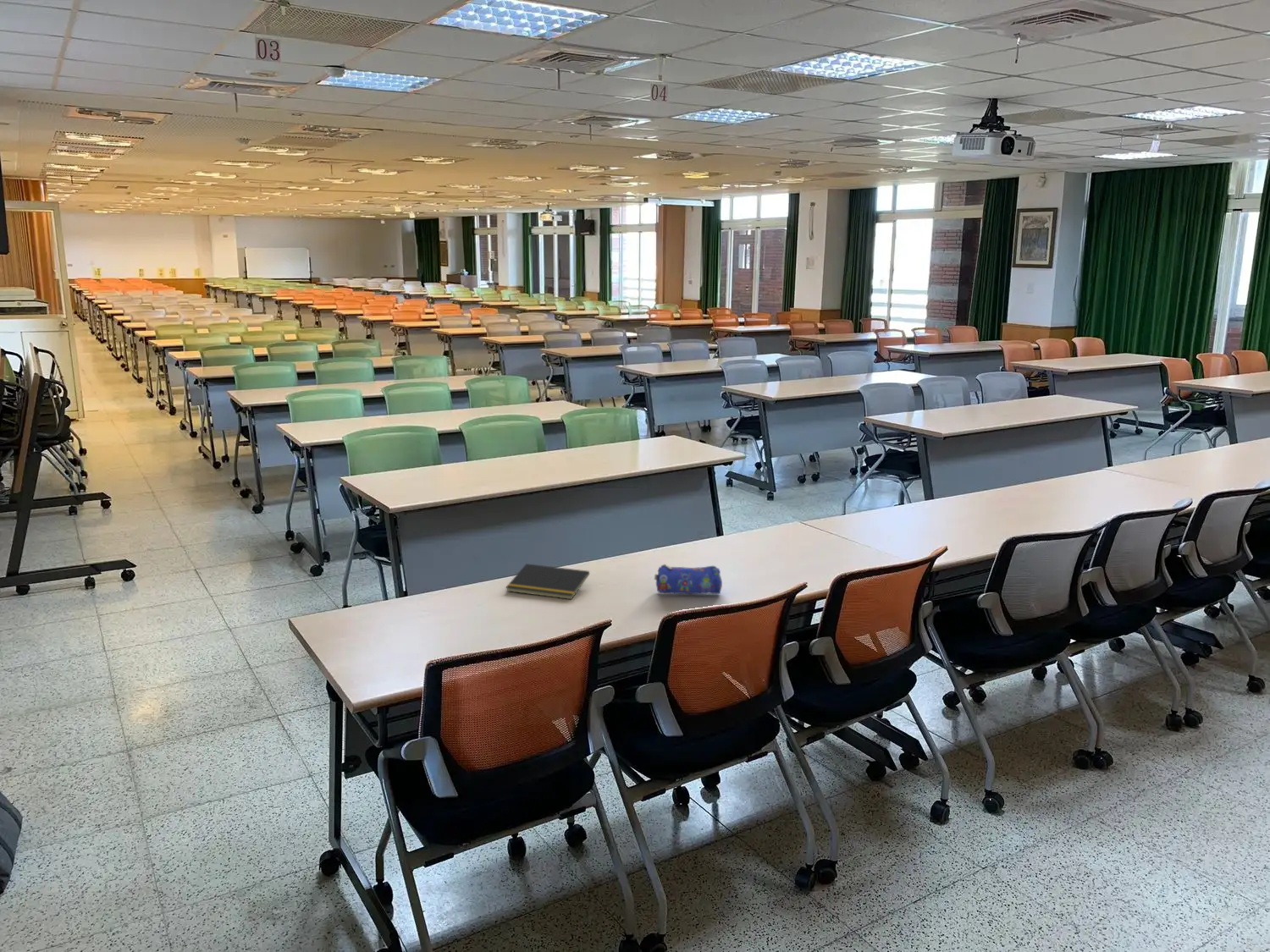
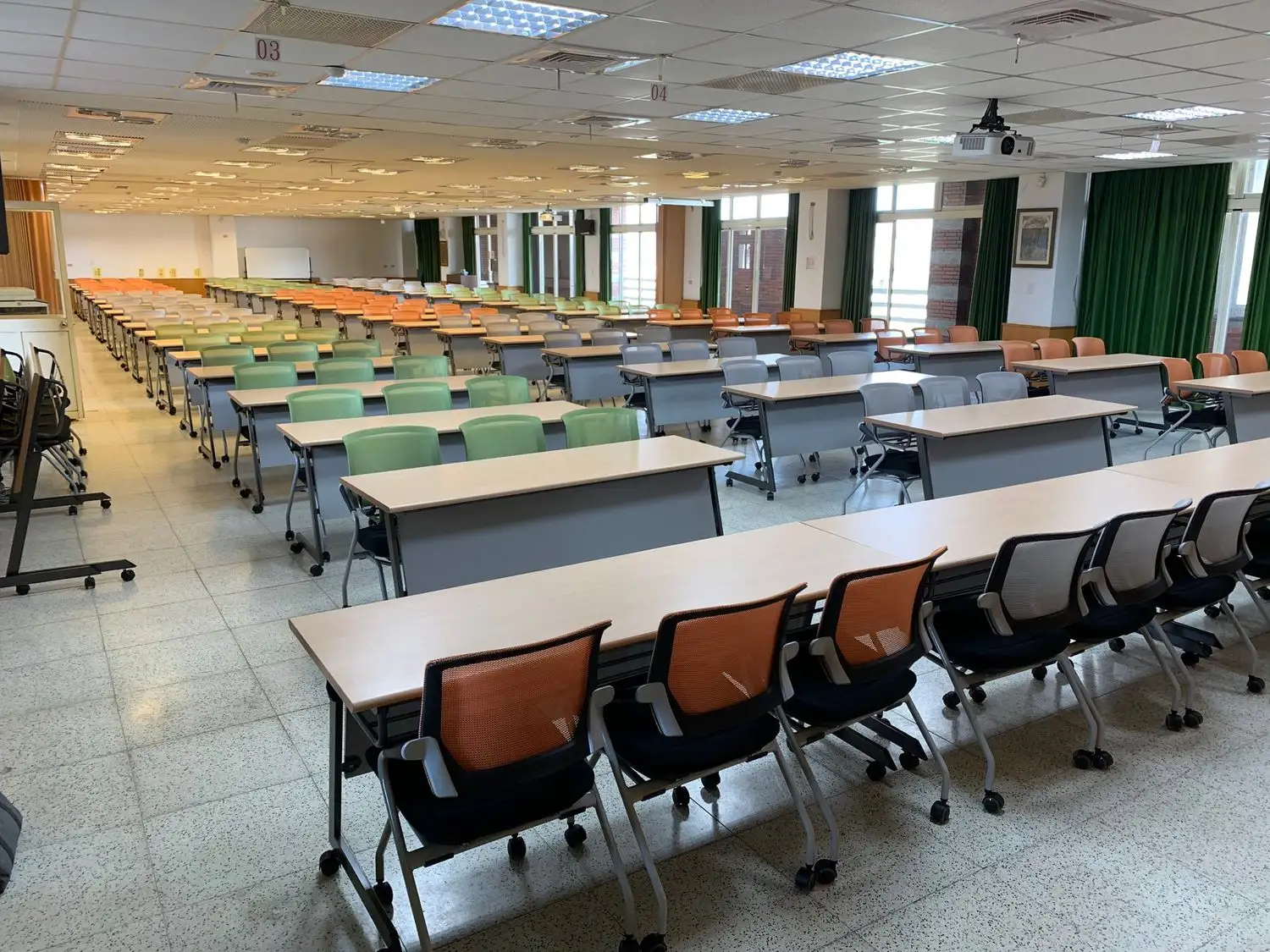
- notepad [505,563,590,600]
- pencil case [654,564,723,595]
